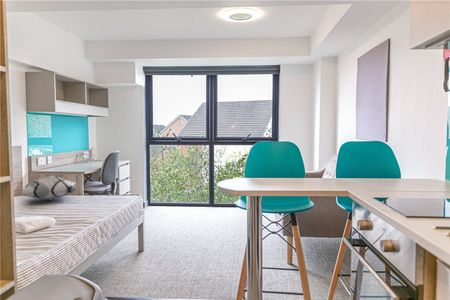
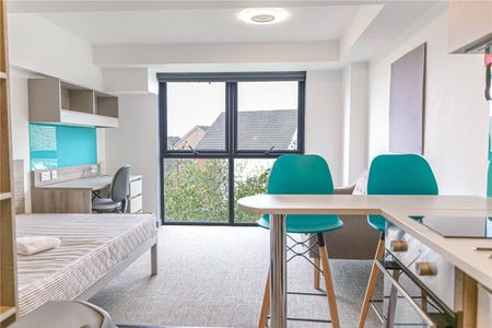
- decorative pillow [18,175,78,201]
